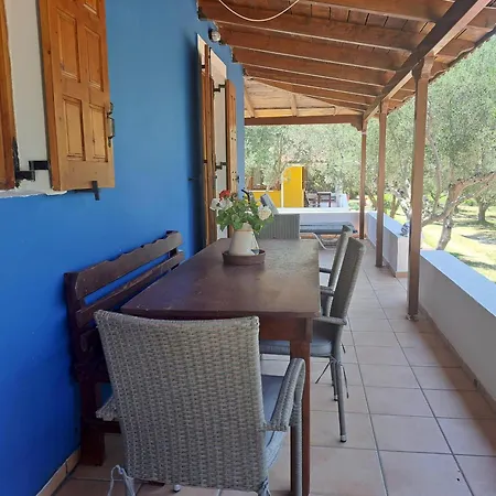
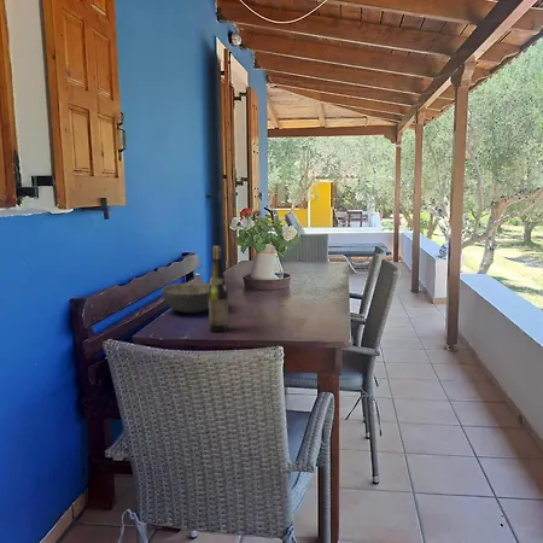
+ bowl [160,281,210,314]
+ wine bottle [208,245,229,333]
